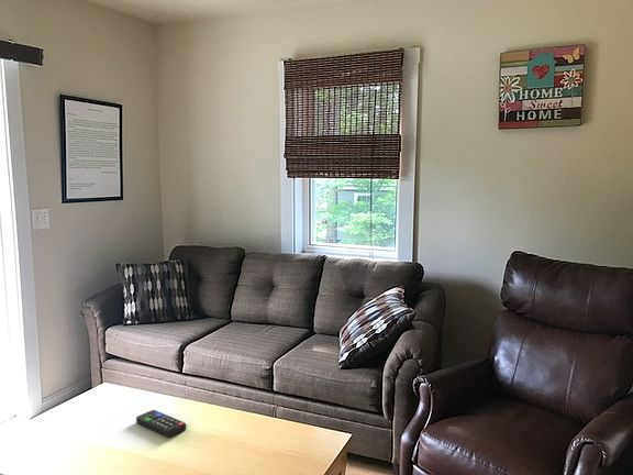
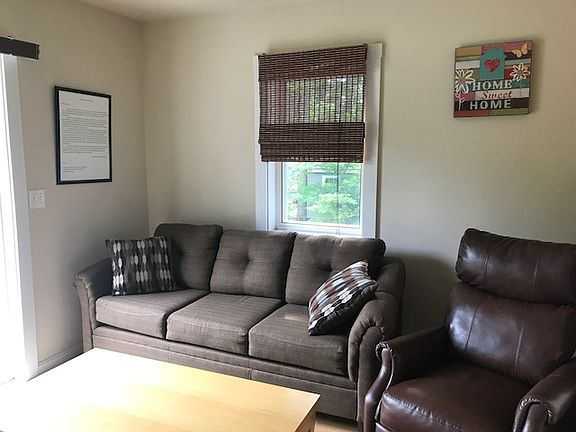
- remote control [135,409,187,439]
